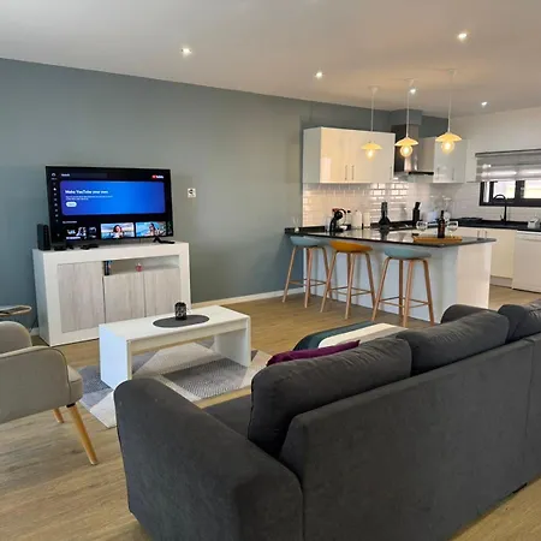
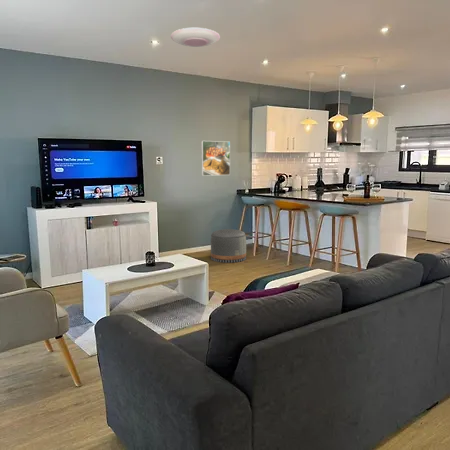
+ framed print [200,140,231,177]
+ ceiling light [170,27,221,48]
+ pouf [210,228,247,264]
